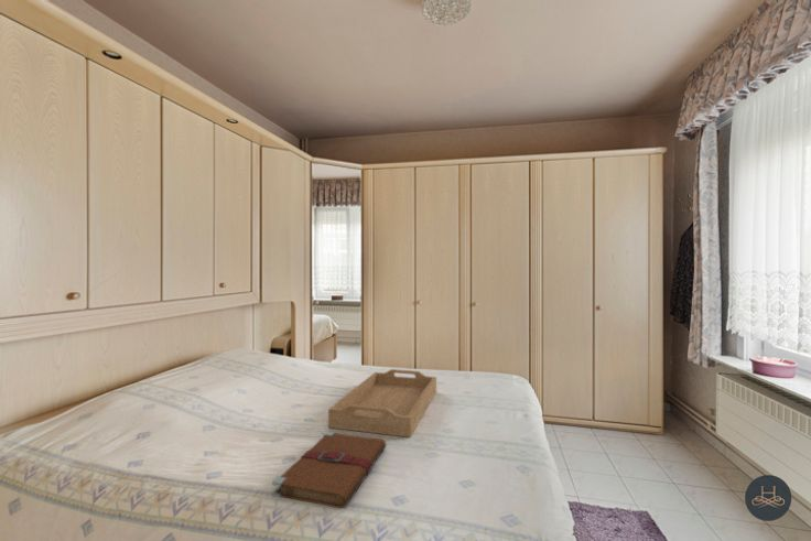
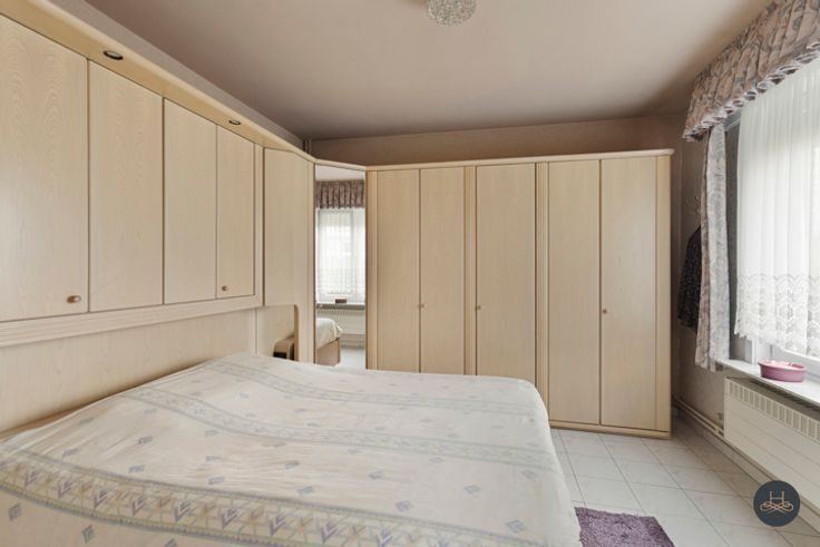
- serving tray [327,368,437,439]
- book [271,431,388,509]
